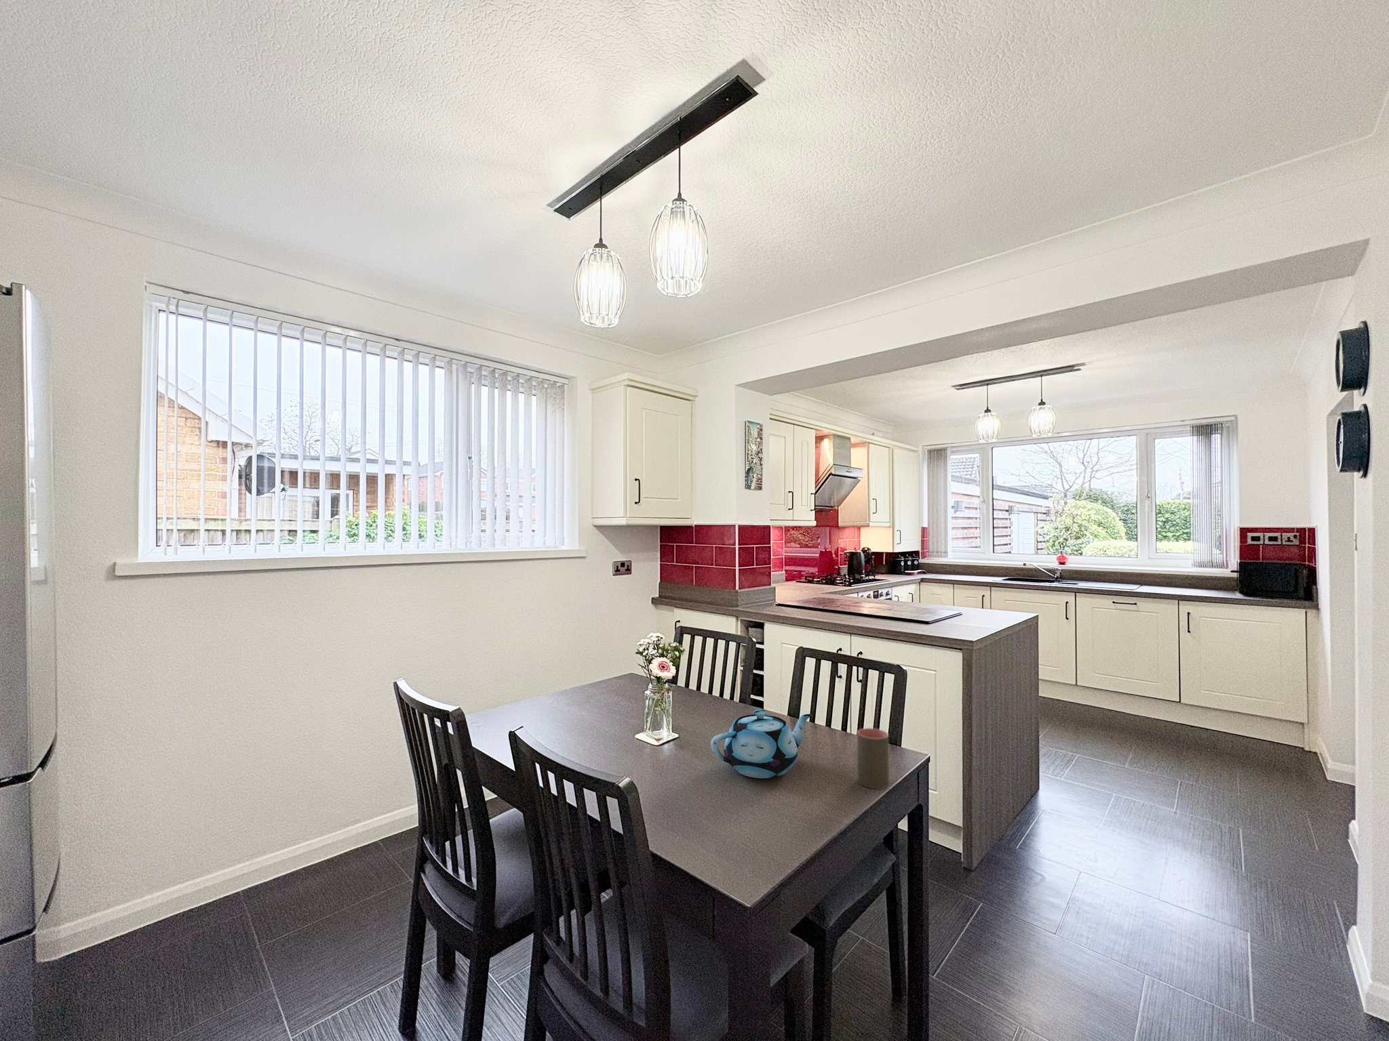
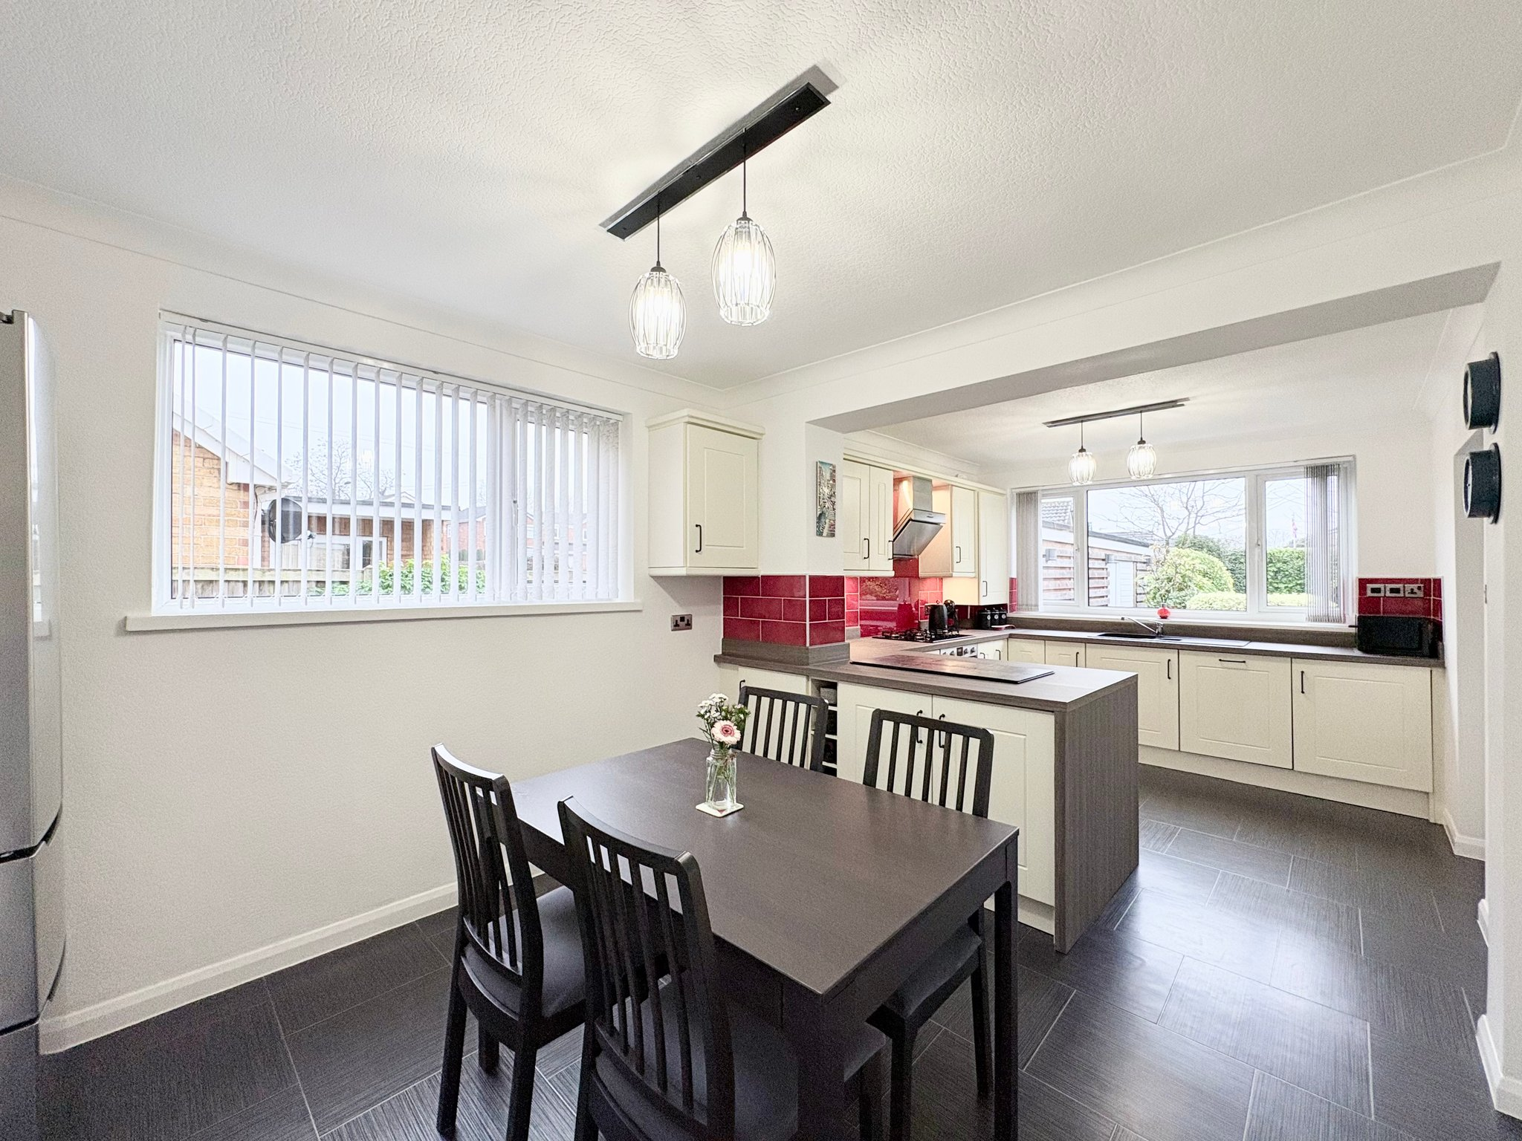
- cup [856,727,890,788]
- teapot [710,709,813,779]
